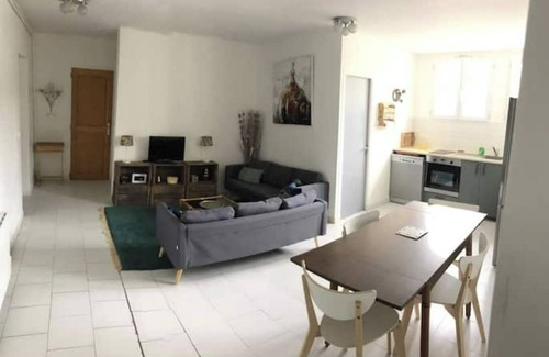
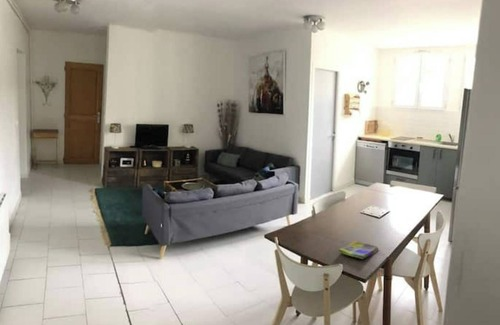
+ dish towel [337,241,380,260]
